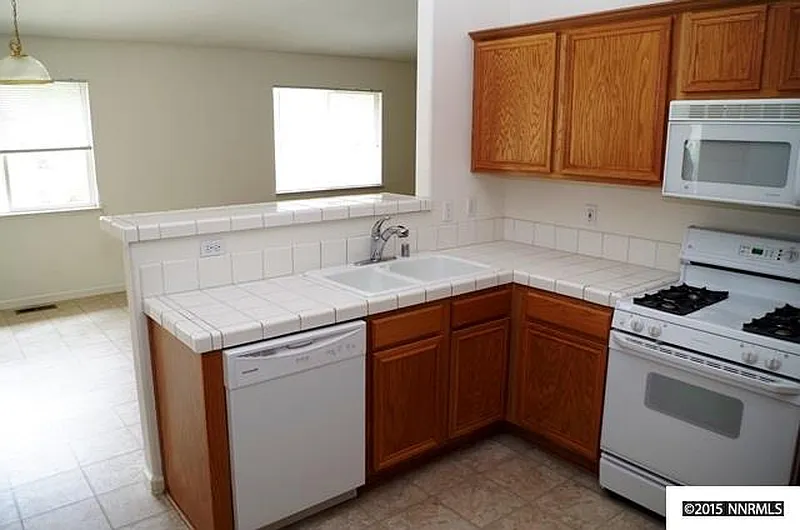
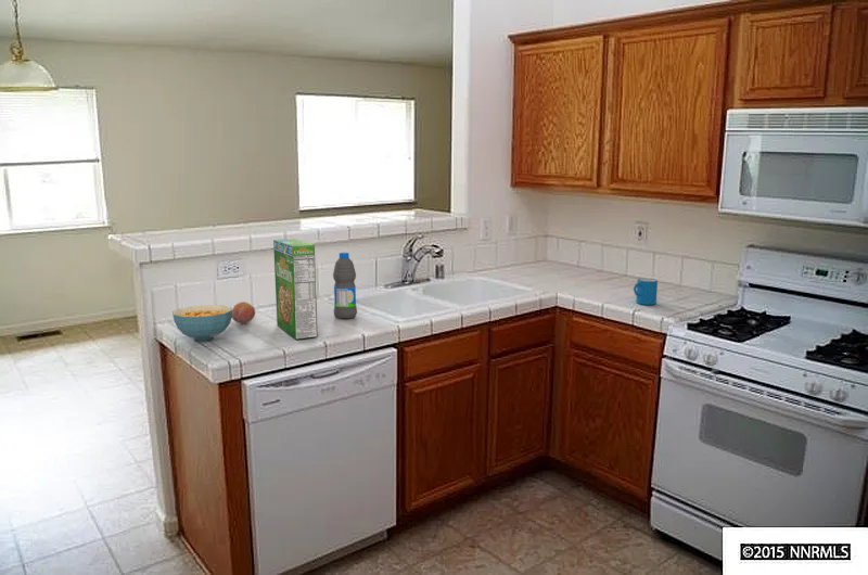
+ fruit [231,301,256,324]
+ mug [633,278,659,306]
+ cereal bowl [171,304,233,342]
+ cereal box [272,238,319,340]
+ water bottle [332,252,358,320]
